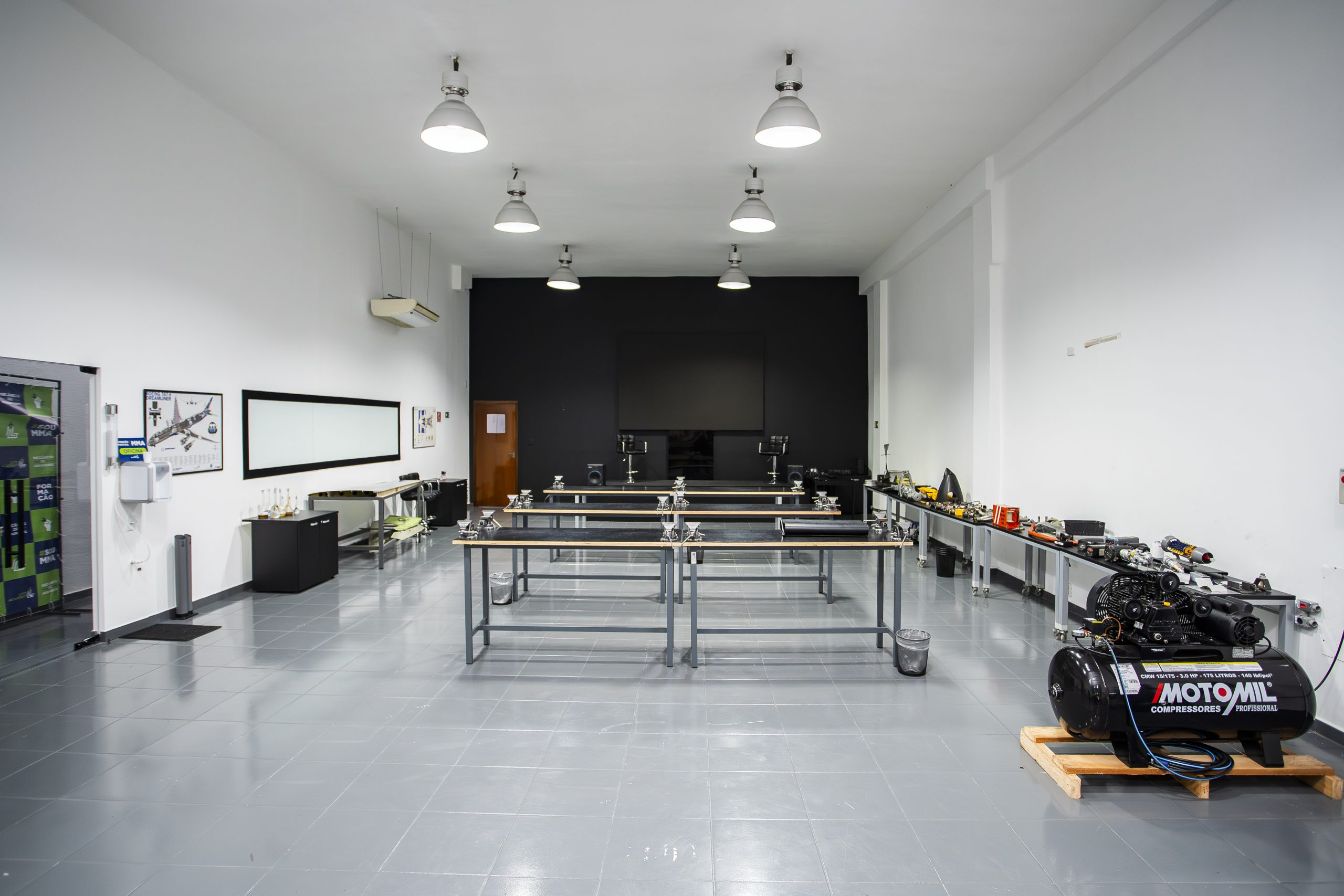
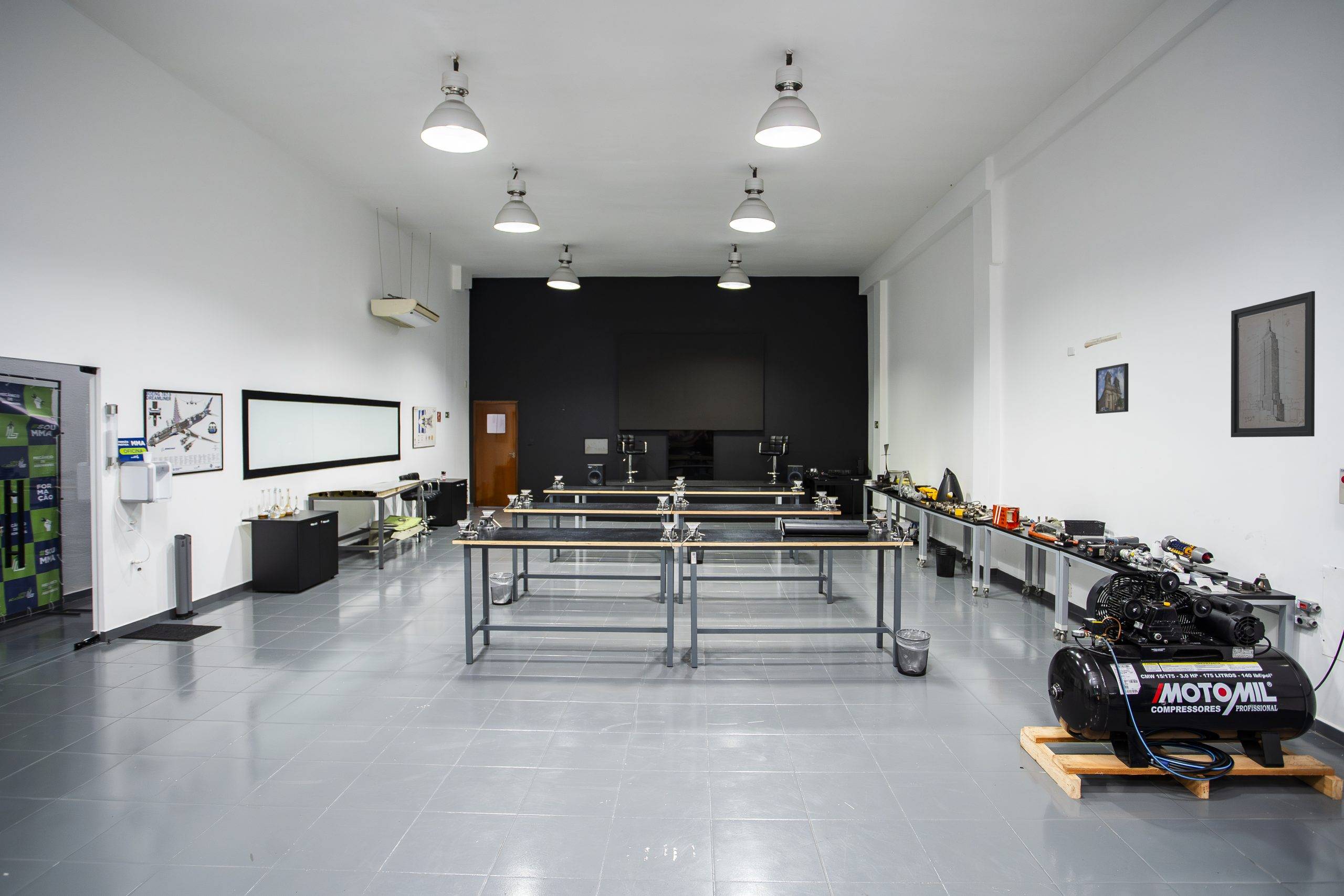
+ wall art [583,437,610,456]
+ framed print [1095,363,1129,414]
+ wall art [1231,291,1316,438]
